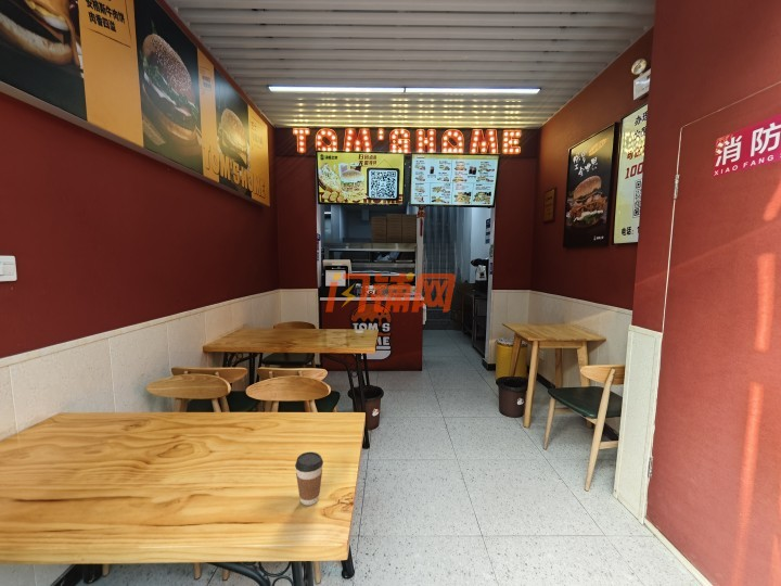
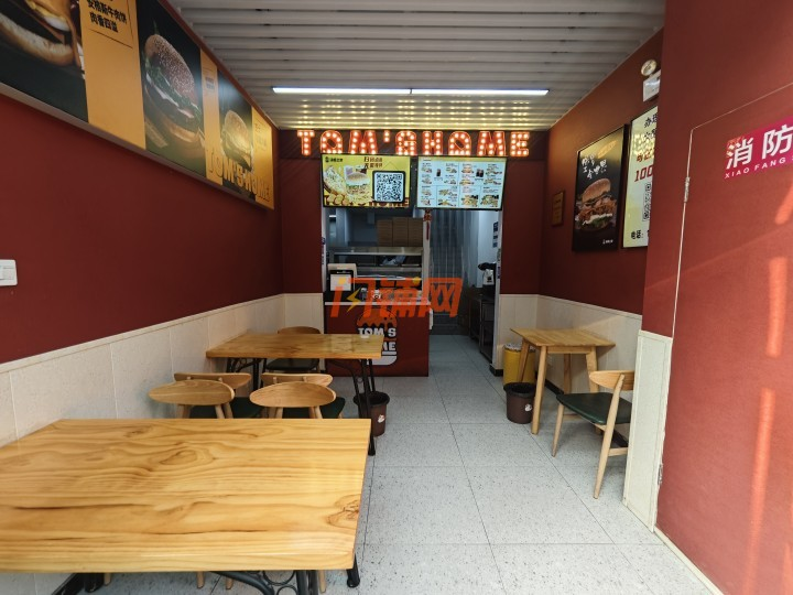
- coffee cup [294,451,324,507]
